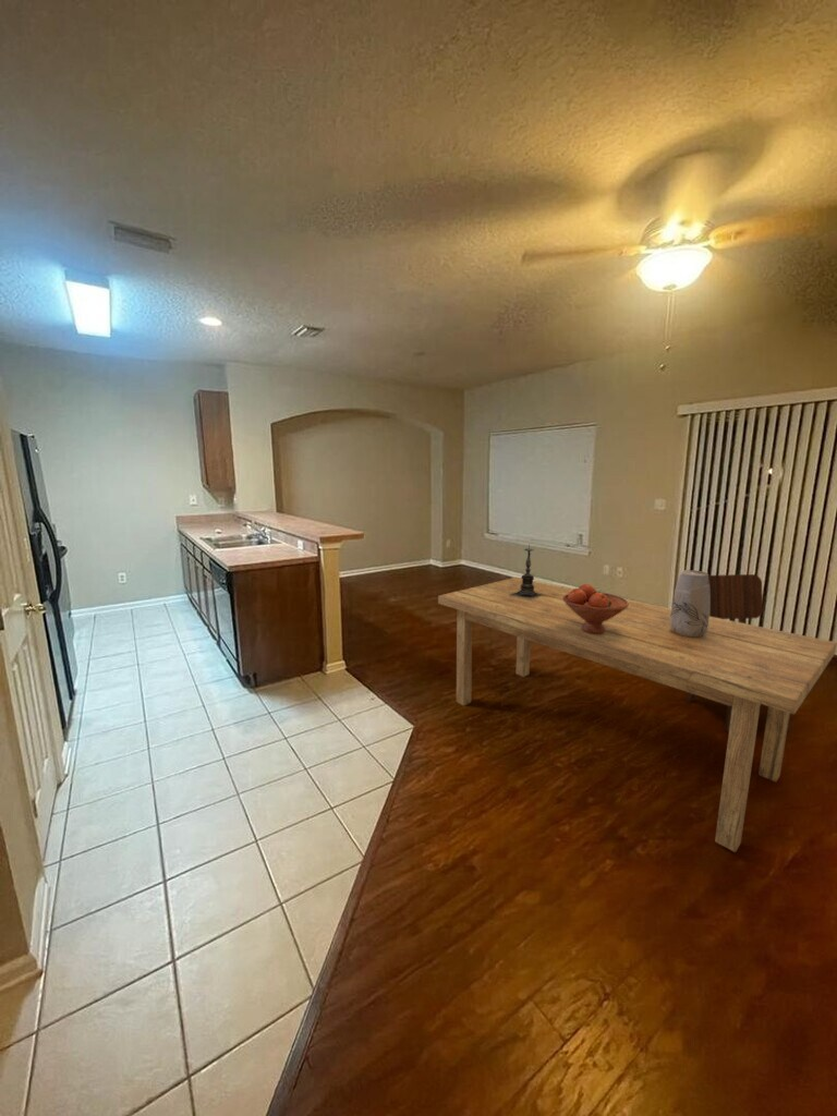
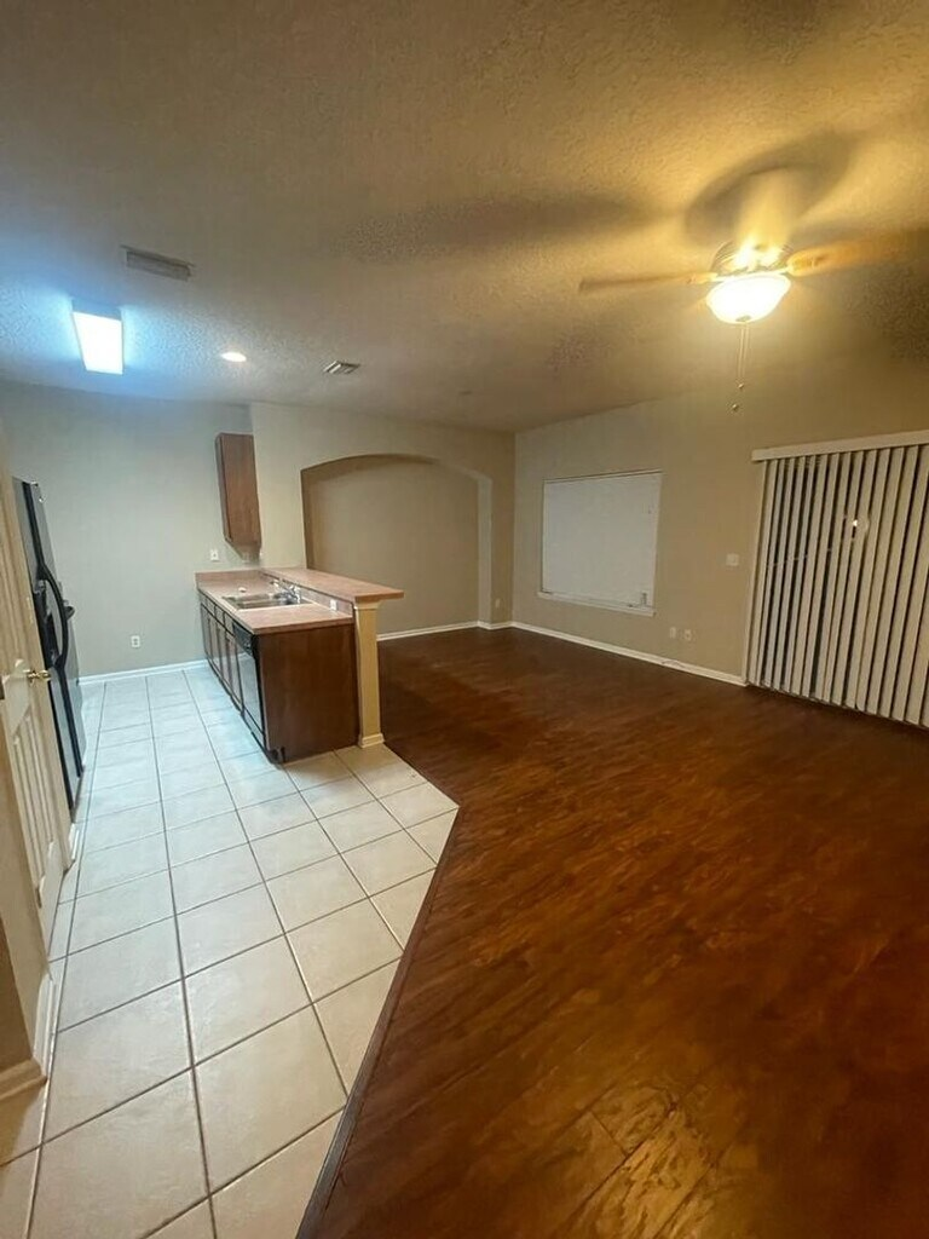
- dining table [437,577,837,853]
- candle holder [509,544,545,599]
- fruit bowl [562,583,629,634]
- vase [670,569,709,636]
- dining chair [686,573,792,733]
